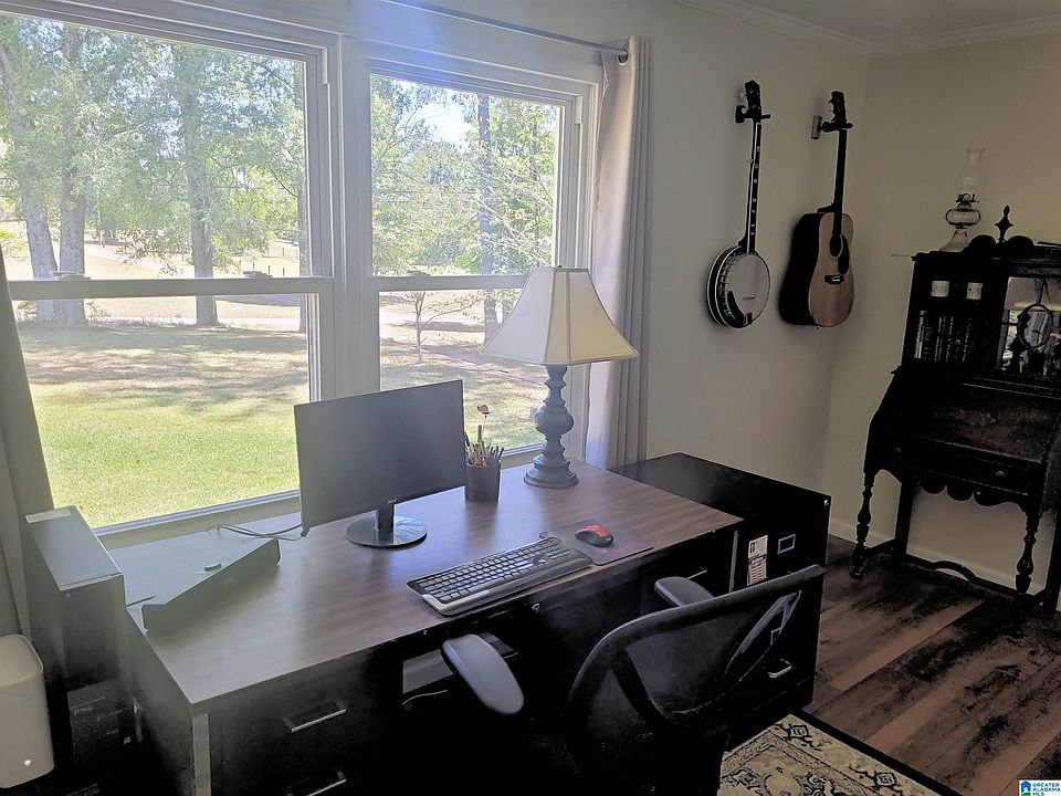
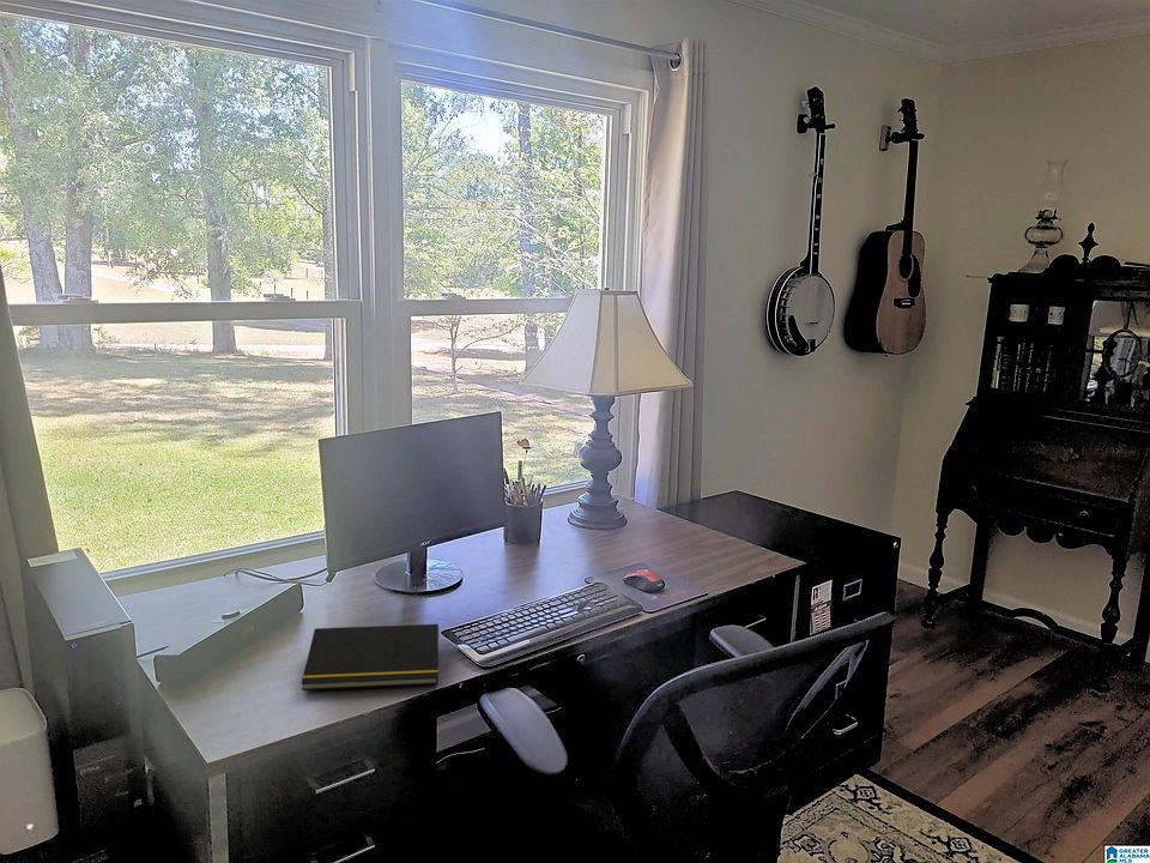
+ notepad [301,623,440,692]
